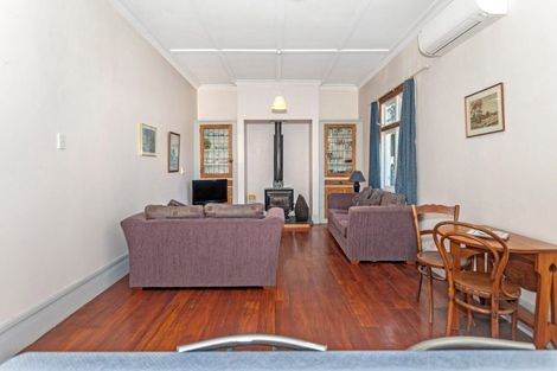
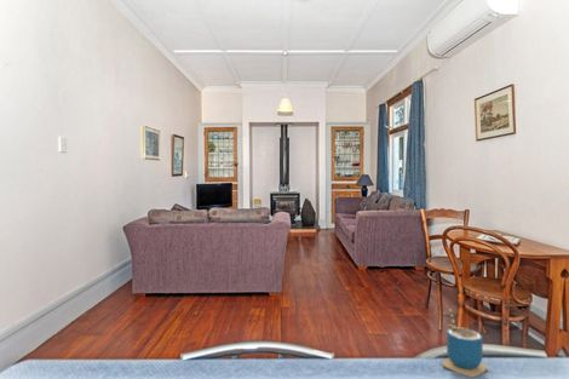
+ cup [441,308,488,378]
